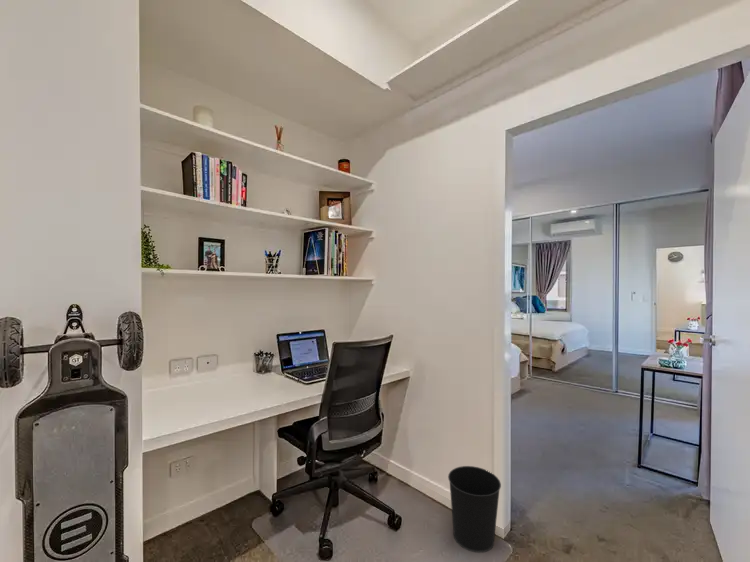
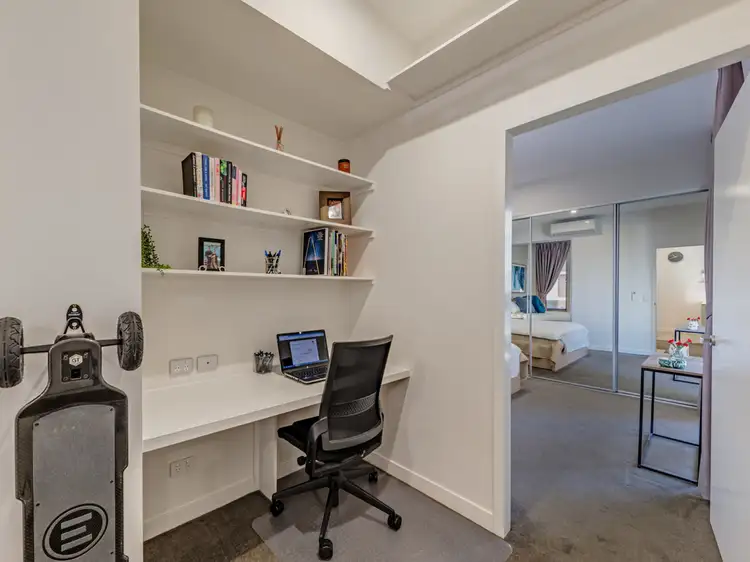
- wastebasket [447,465,502,554]
